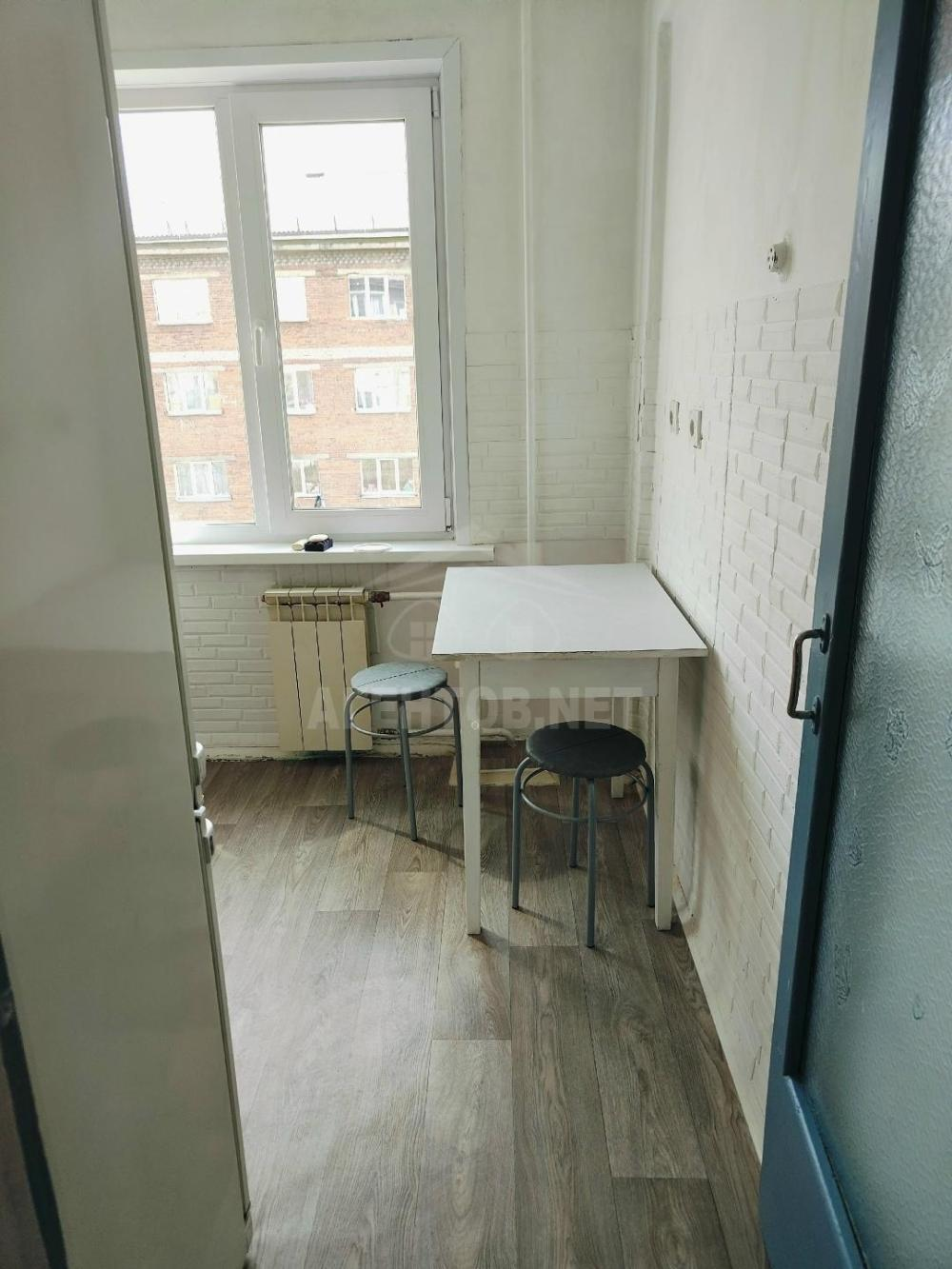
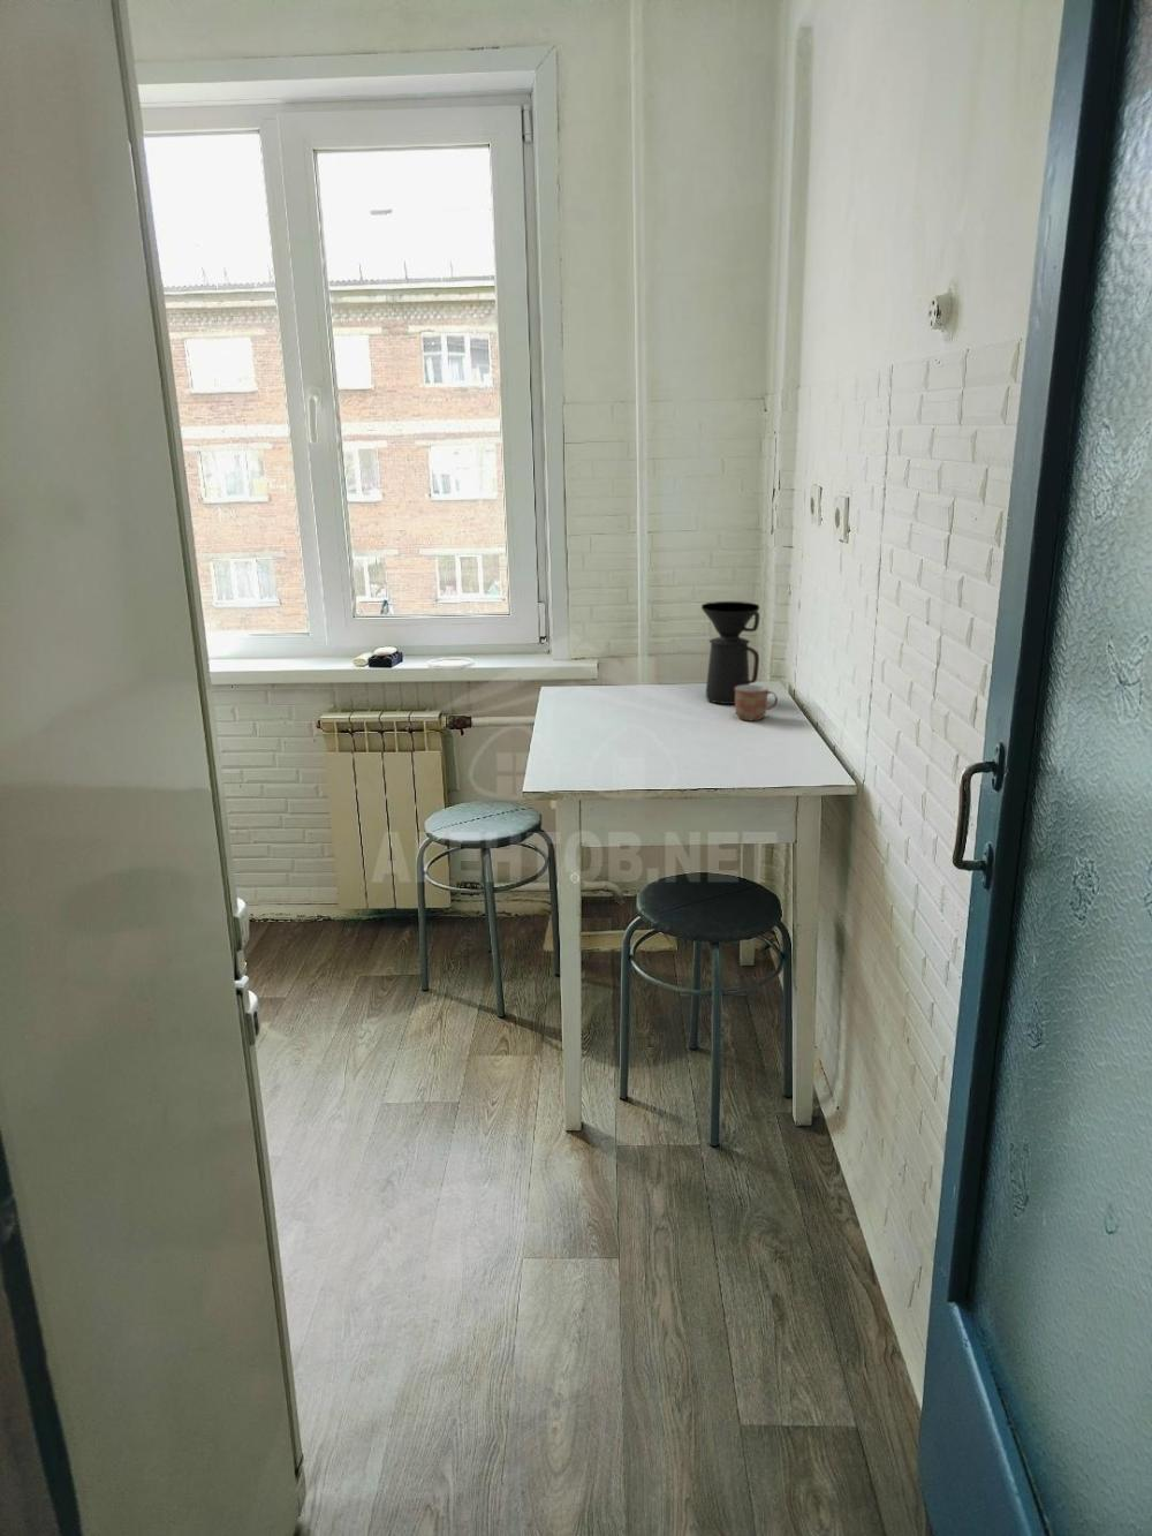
+ mug [733,684,779,721]
+ coffee maker [701,600,760,706]
